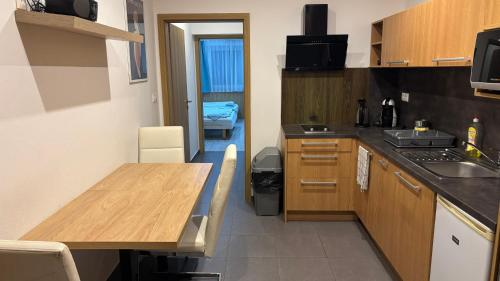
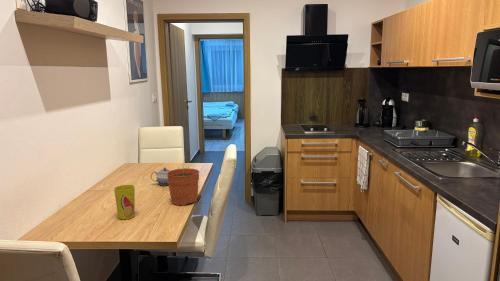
+ plant pot [167,155,200,206]
+ teapot [150,167,171,186]
+ cup [113,184,136,220]
